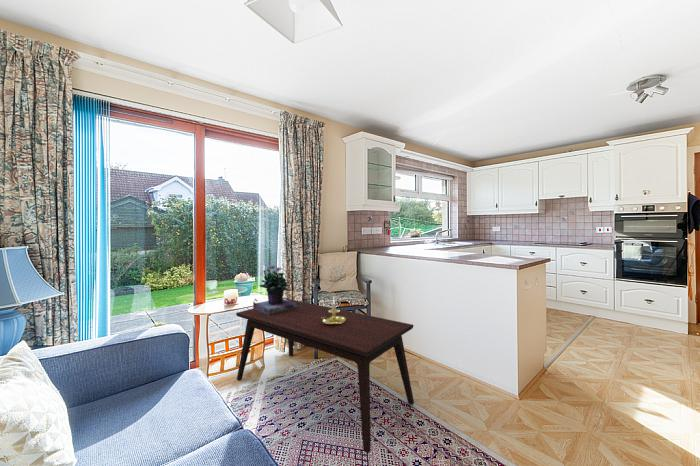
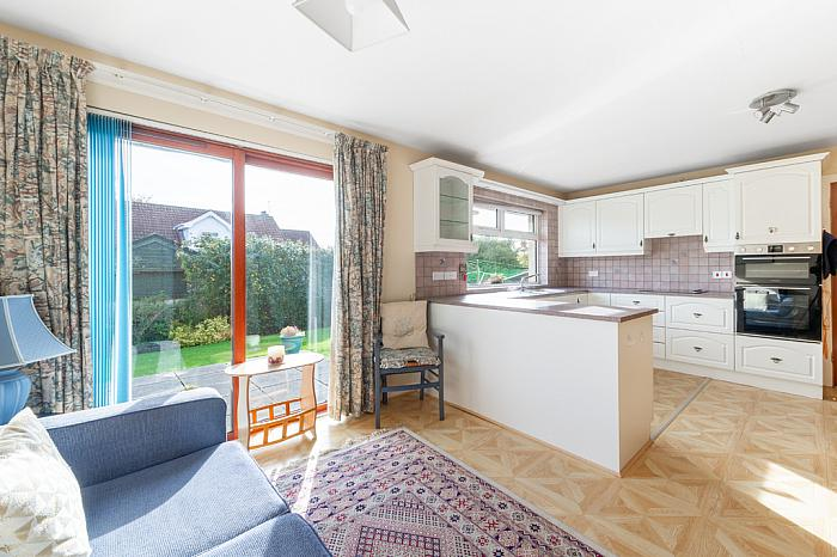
- potted flower [252,263,298,315]
- candle holder [322,297,346,326]
- coffee table [235,299,415,454]
